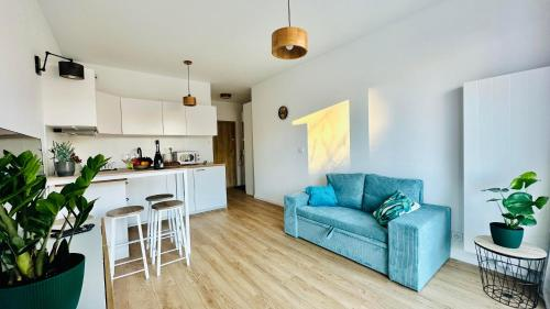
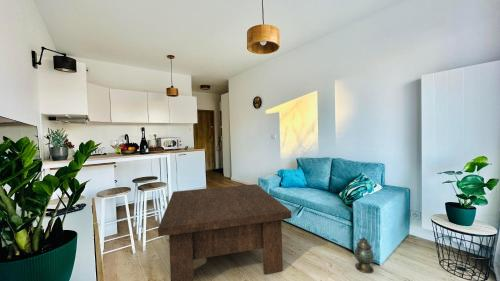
+ lantern [353,236,375,274]
+ coffee table [157,183,292,281]
